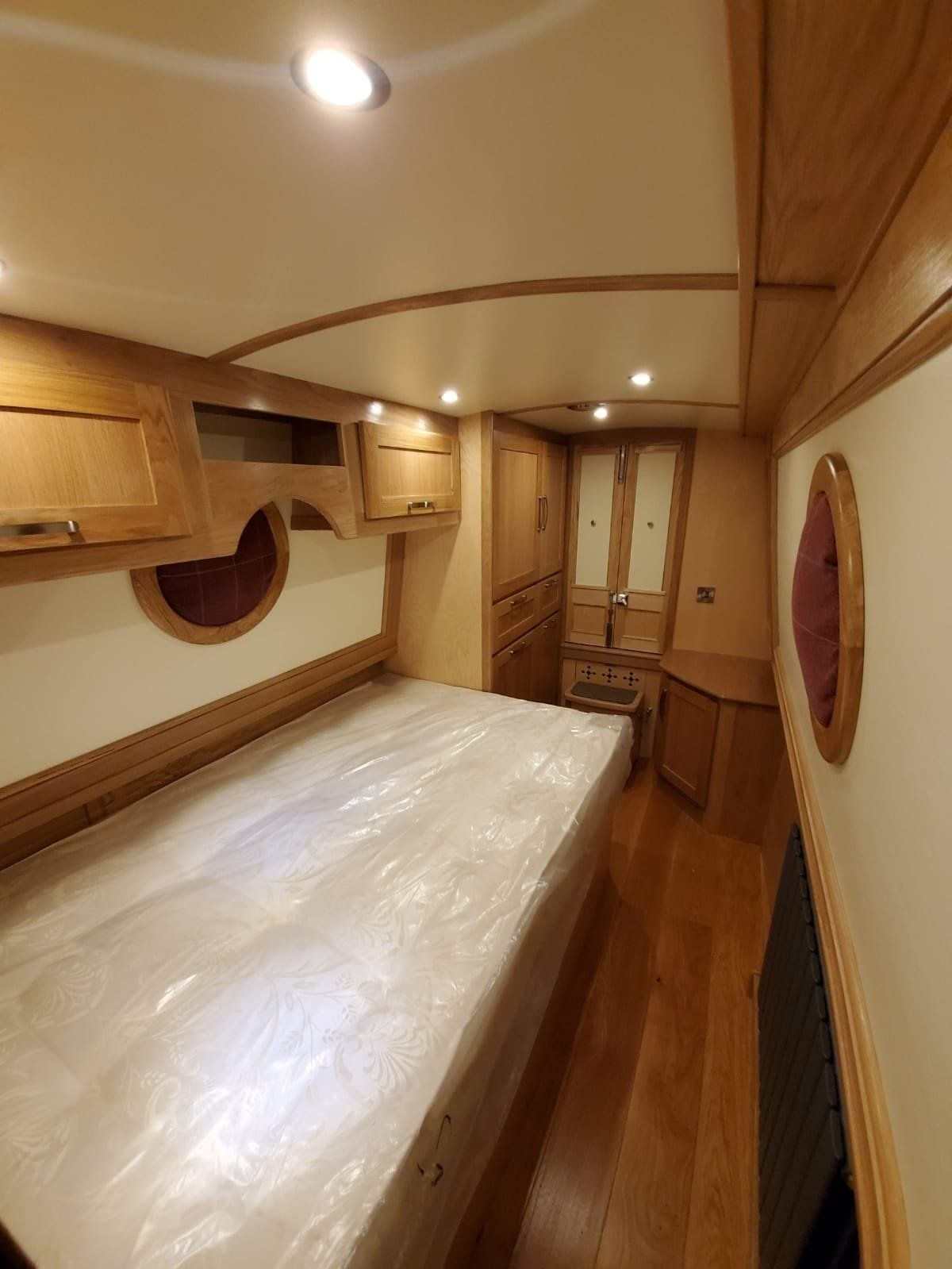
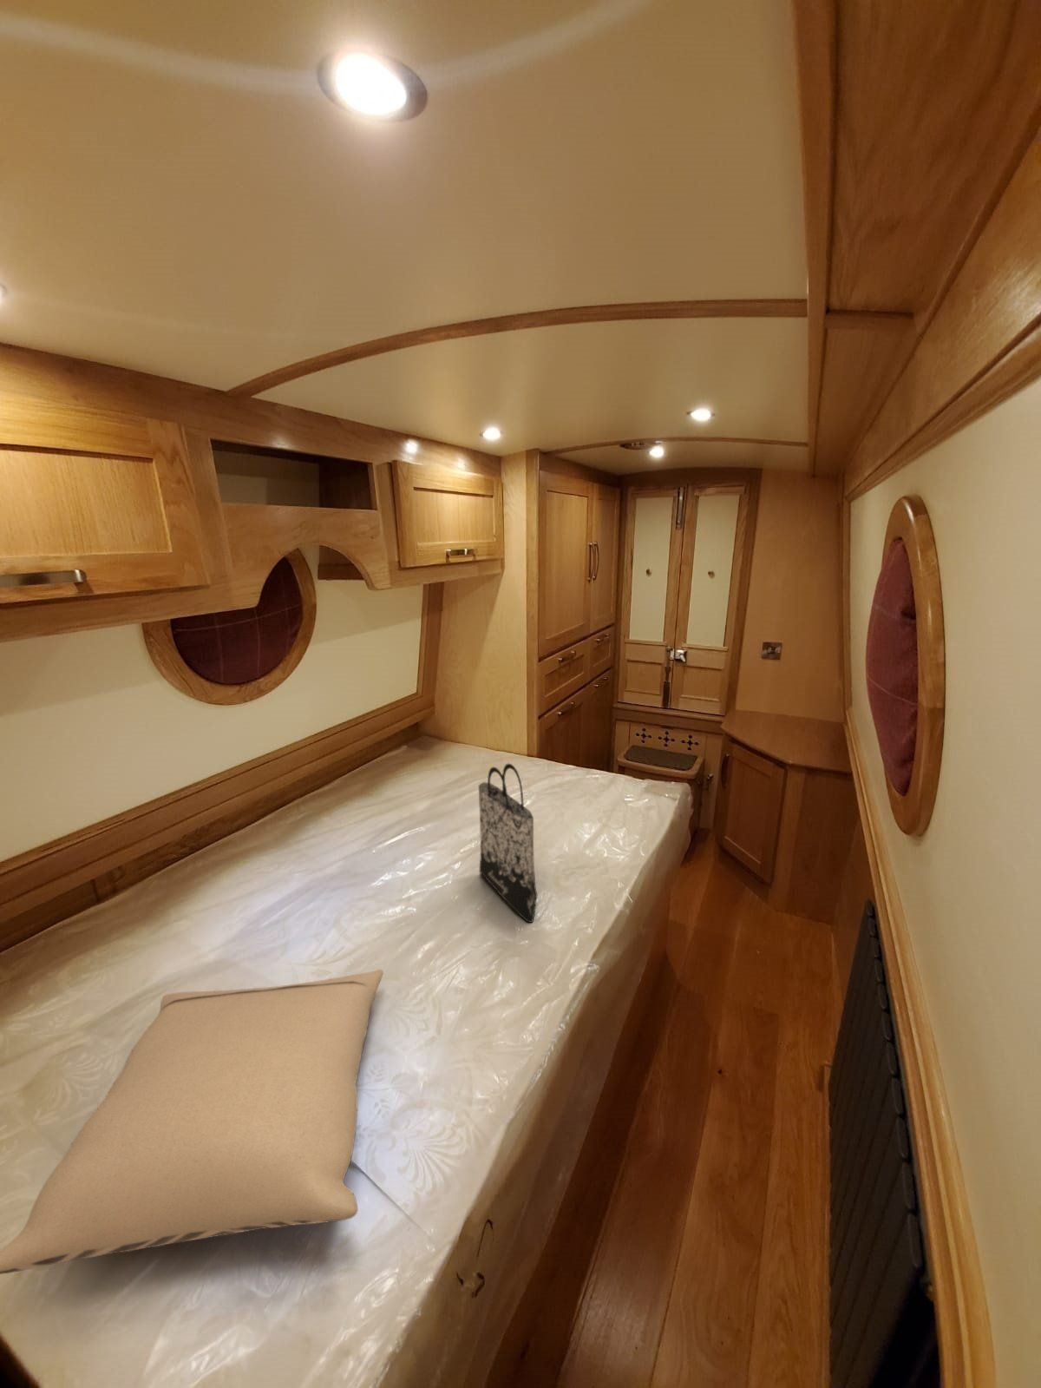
+ pillow [0,969,384,1275]
+ tote bag [478,763,538,923]
